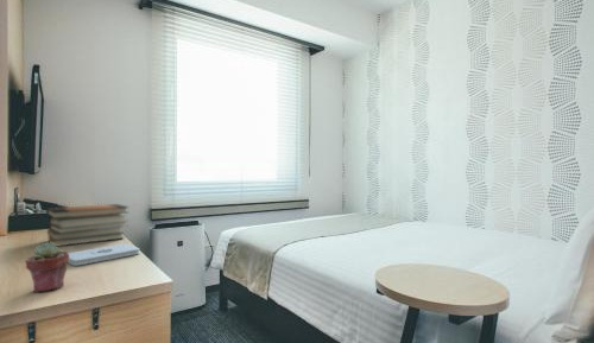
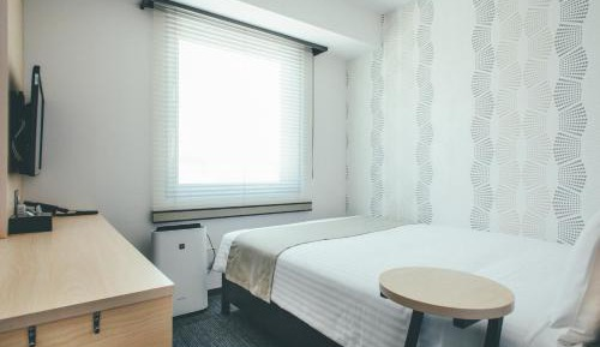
- book stack [45,203,129,247]
- potted succulent [25,242,69,293]
- notepad [68,243,140,267]
